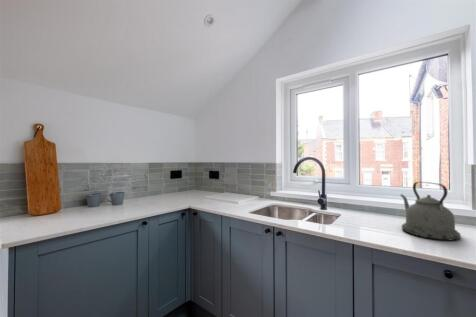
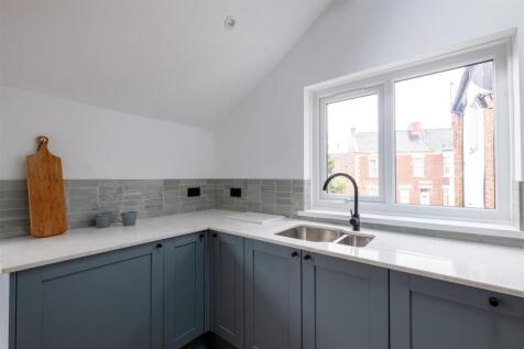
- kettle [399,181,462,242]
